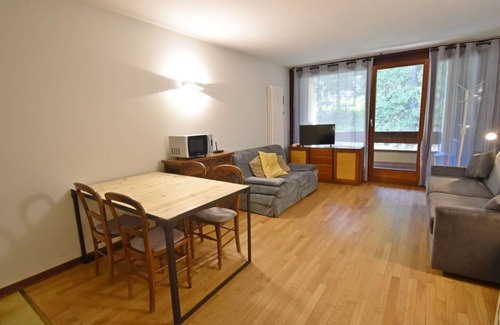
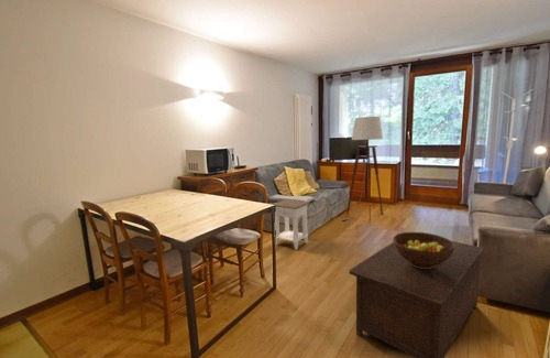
+ nightstand [272,198,311,251]
+ cabinet [349,240,485,358]
+ fruit bowl [392,231,455,269]
+ floor lamp [341,116,384,221]
